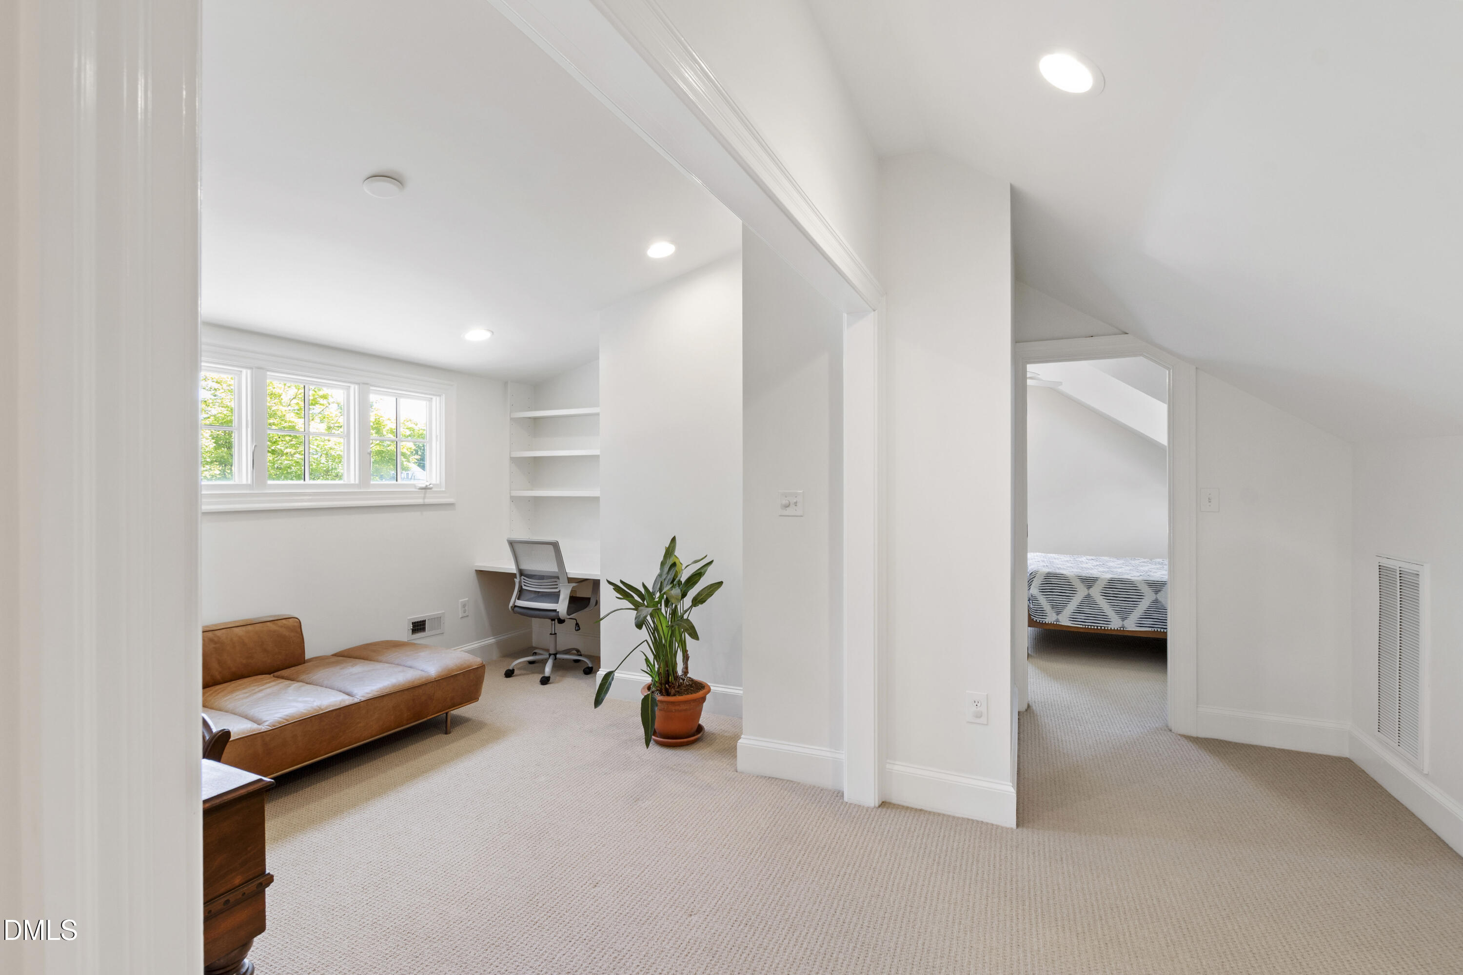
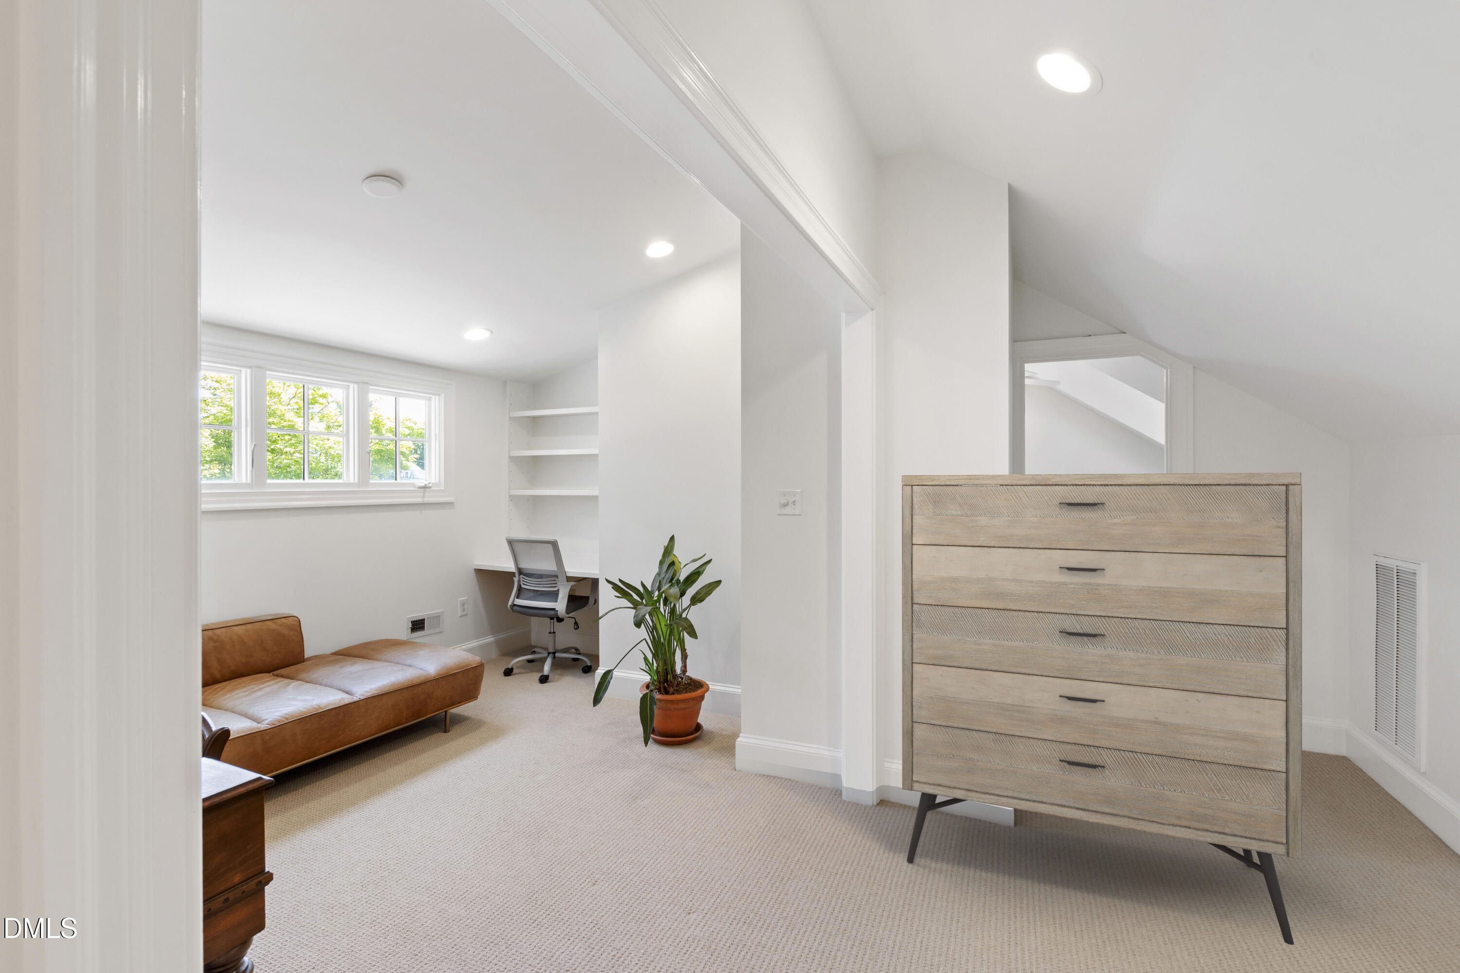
+ dresser [902,472,1302,945]
